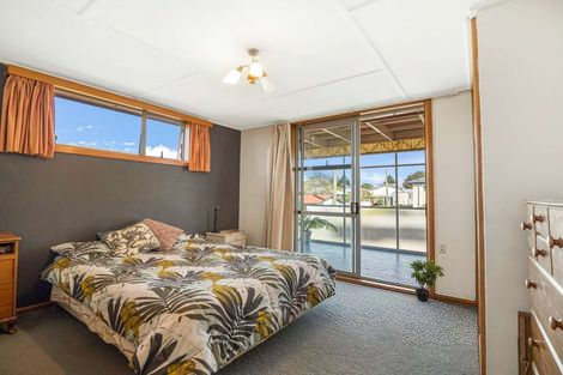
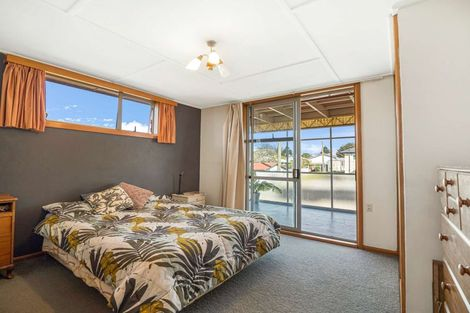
- potted plant [408,256,446,302]
